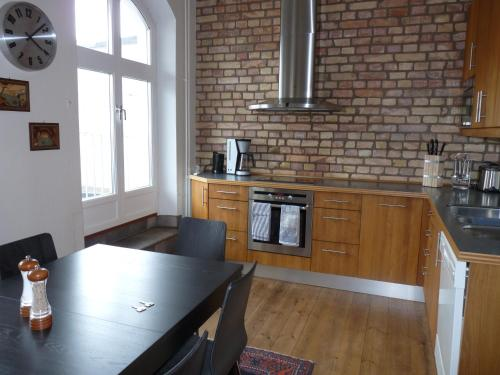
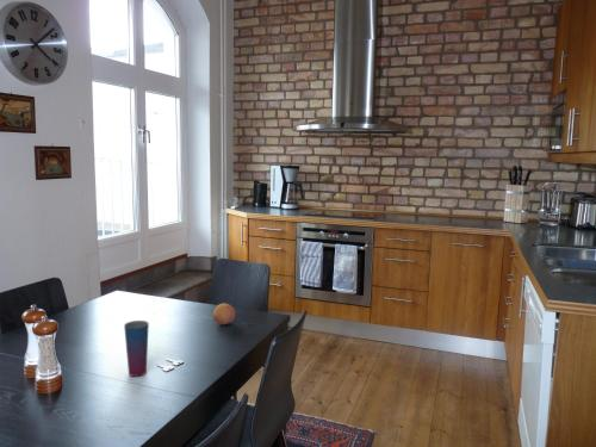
+ cup [123,319,150,378]
+ fruit [212,303,236,325]
